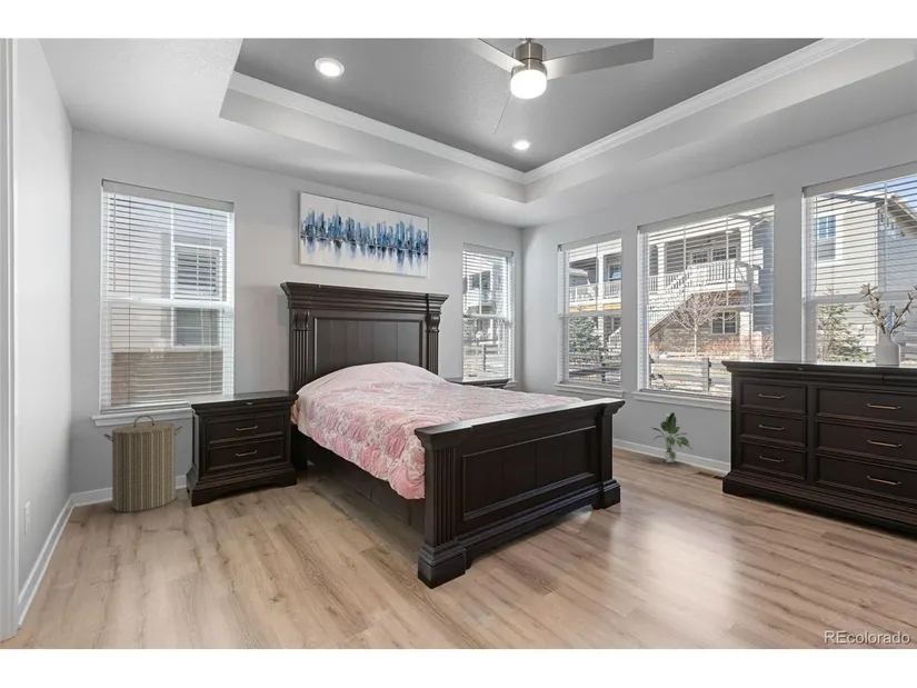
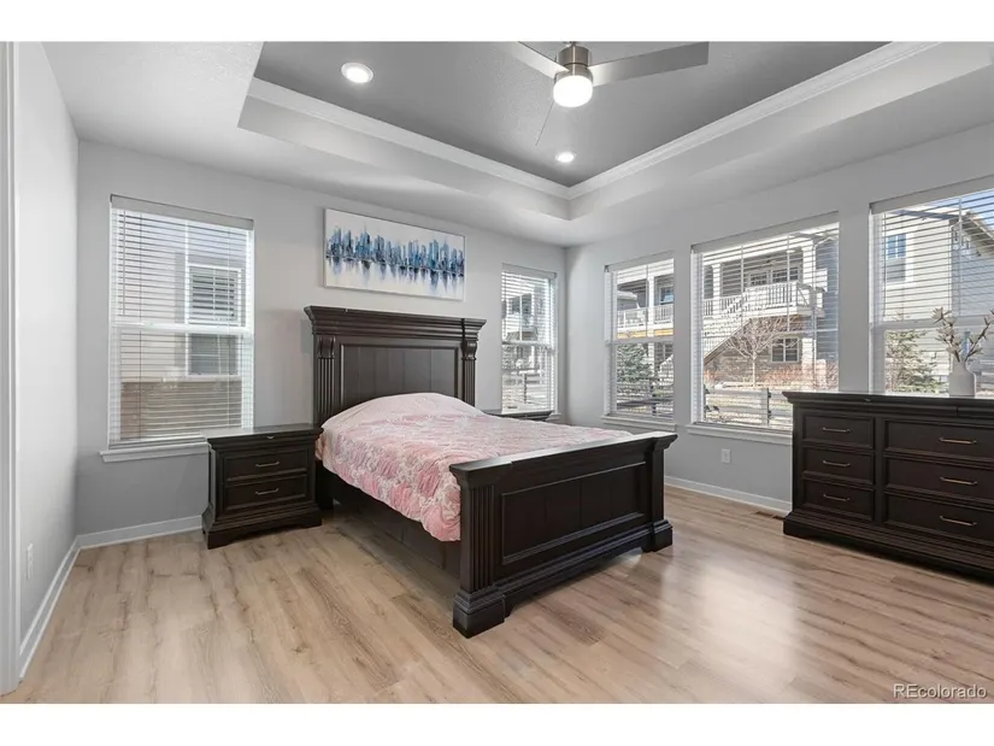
- potted plant [650,411,692,463]
- laundry hamper [102,415,183,513]
